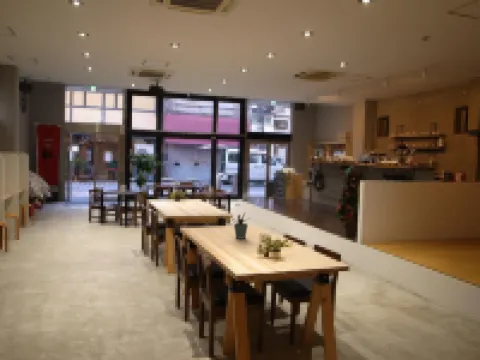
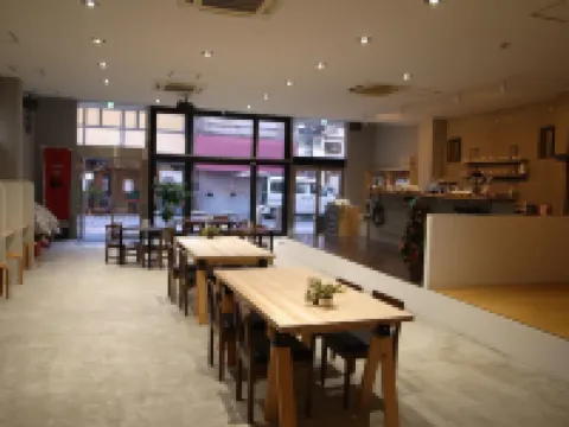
- potted plant [230,211,251,240]
